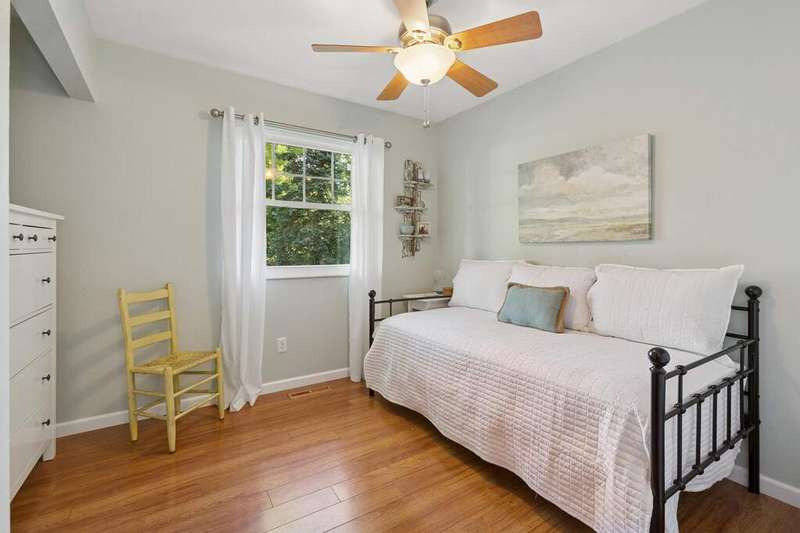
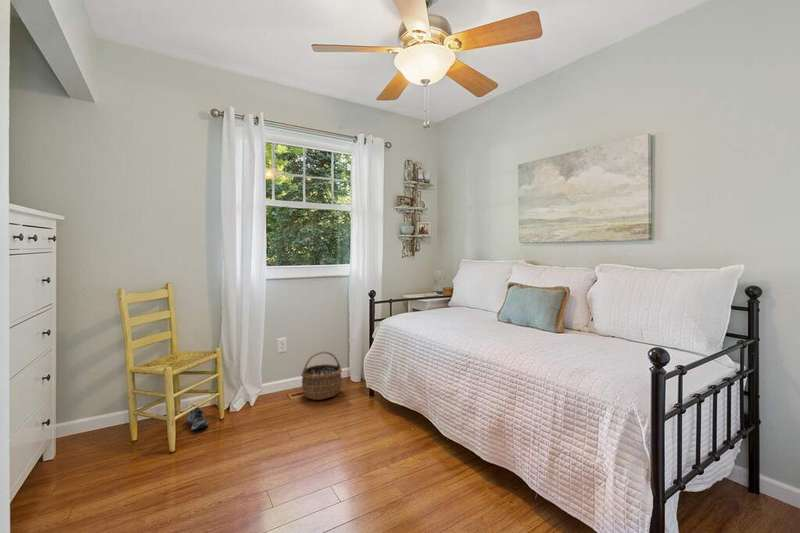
+ wicker basket [300,350,343,401]
+ shoe [186,404,210,431]
